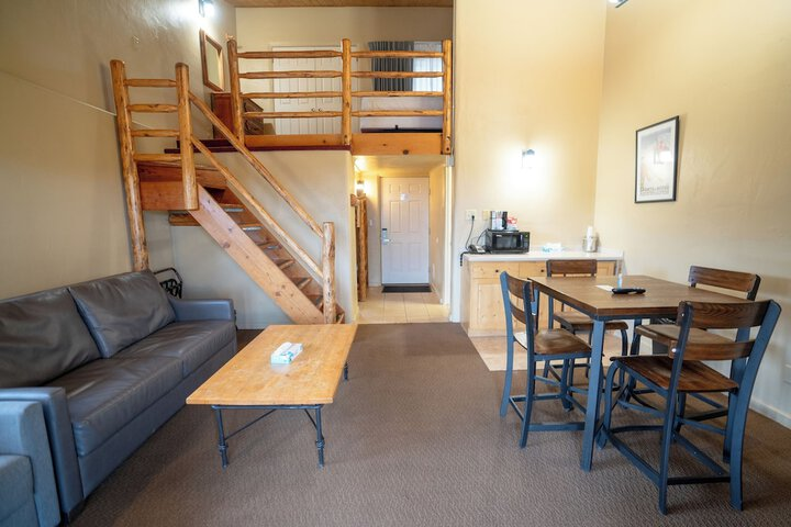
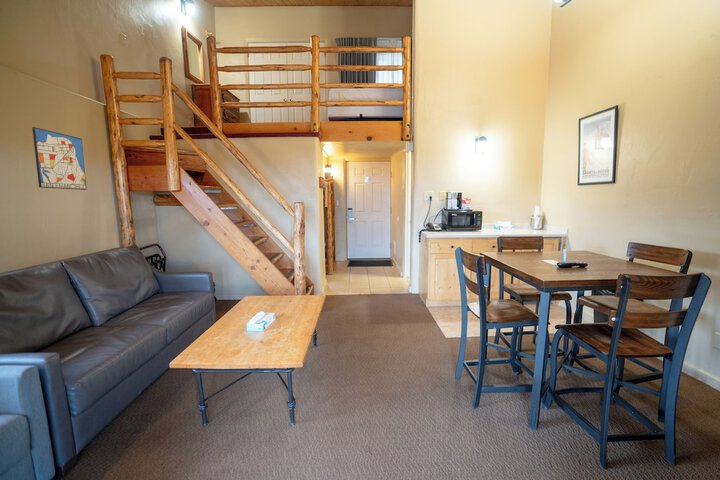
+ wall art [31,126,88,191]
